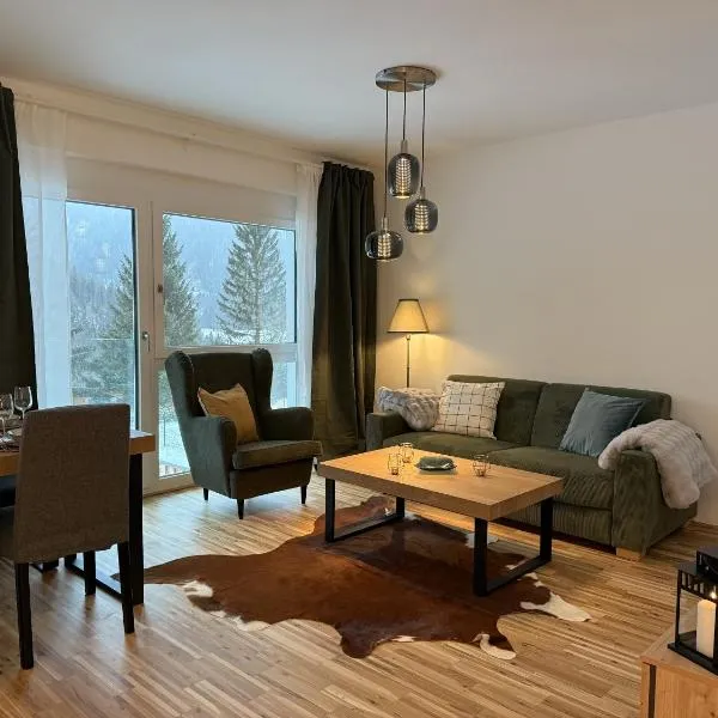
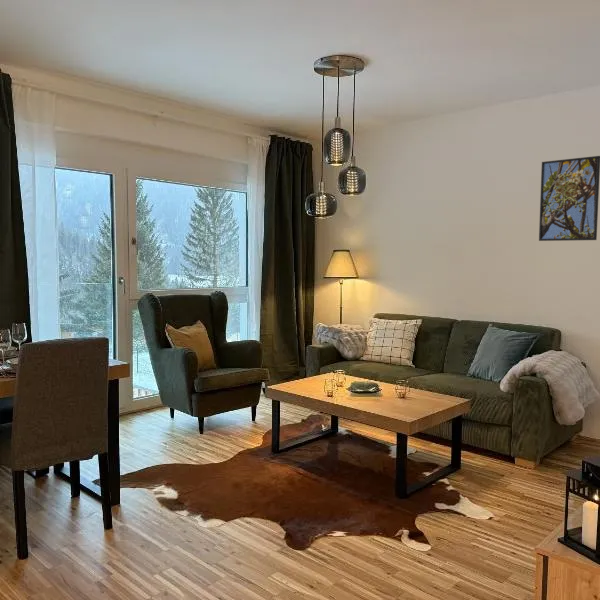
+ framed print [538,155,600,242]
